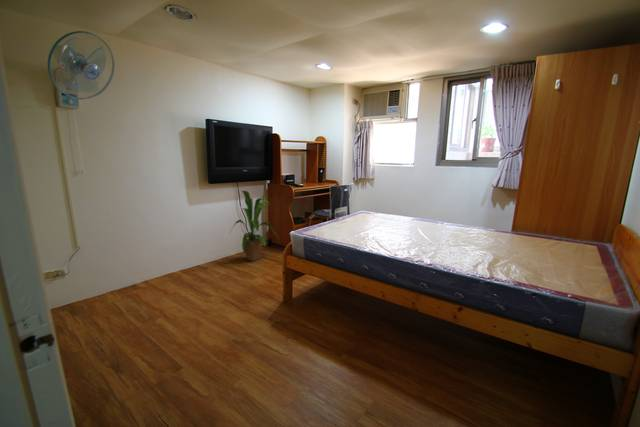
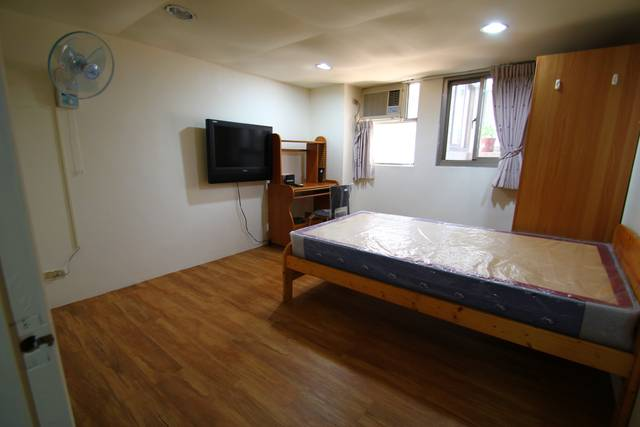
- house plant [228,190,280,262]
